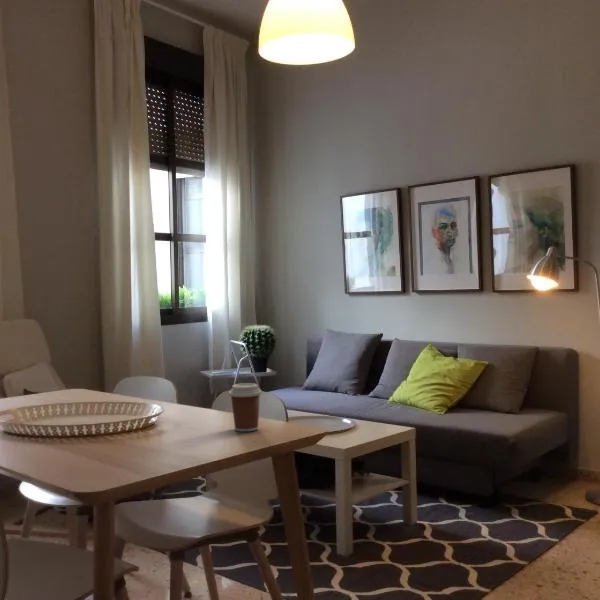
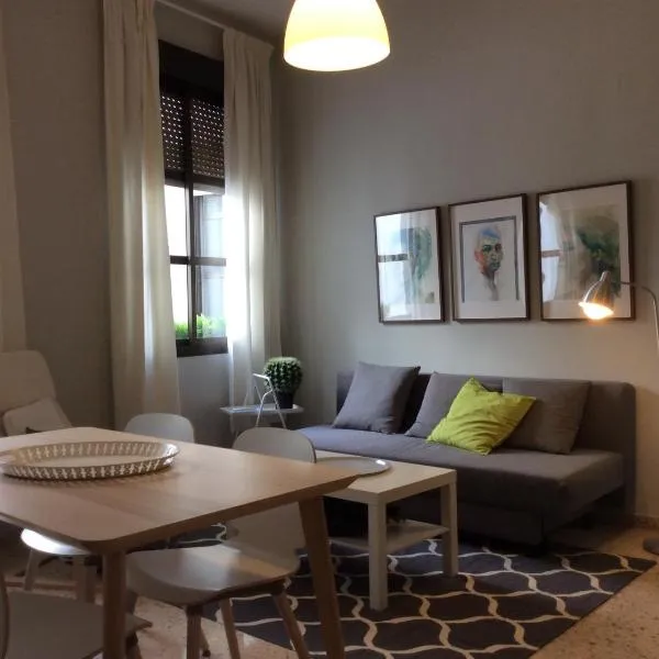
- coffee cup [228,382,263,433]
